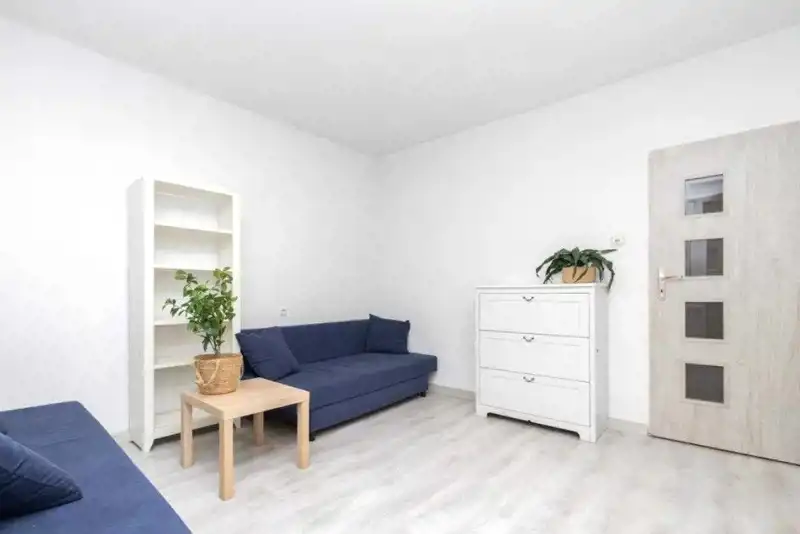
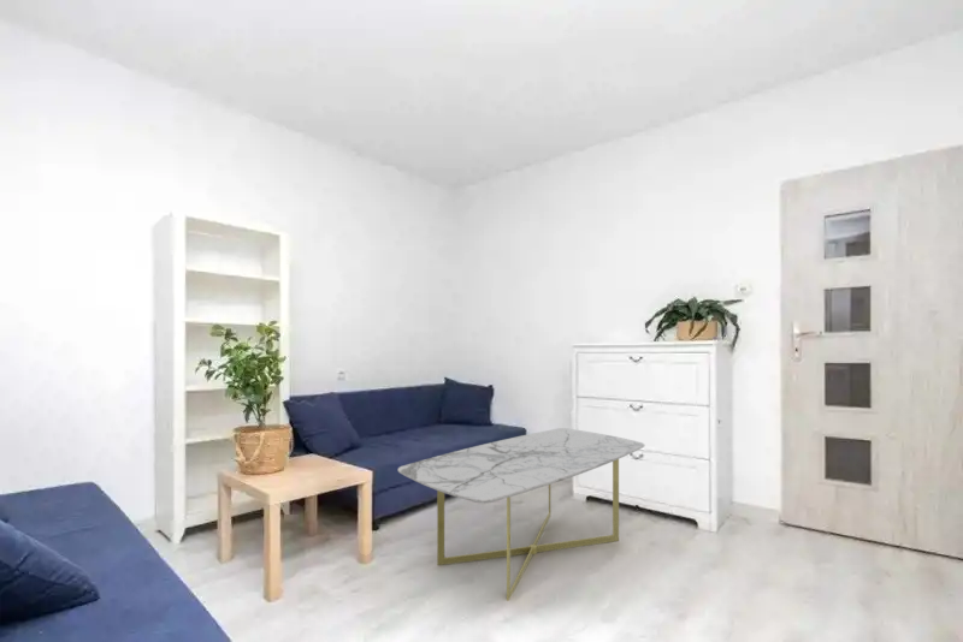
+ coffee table [397,427,646,602]
